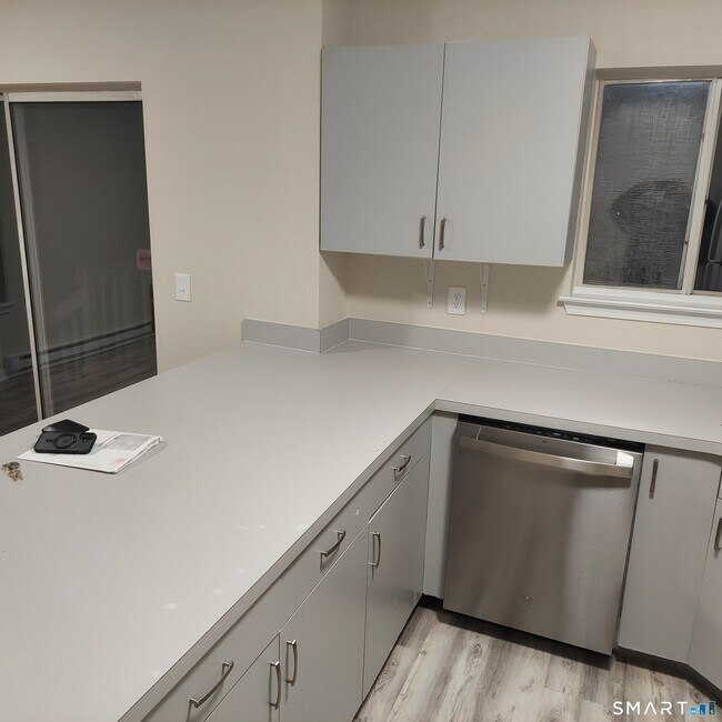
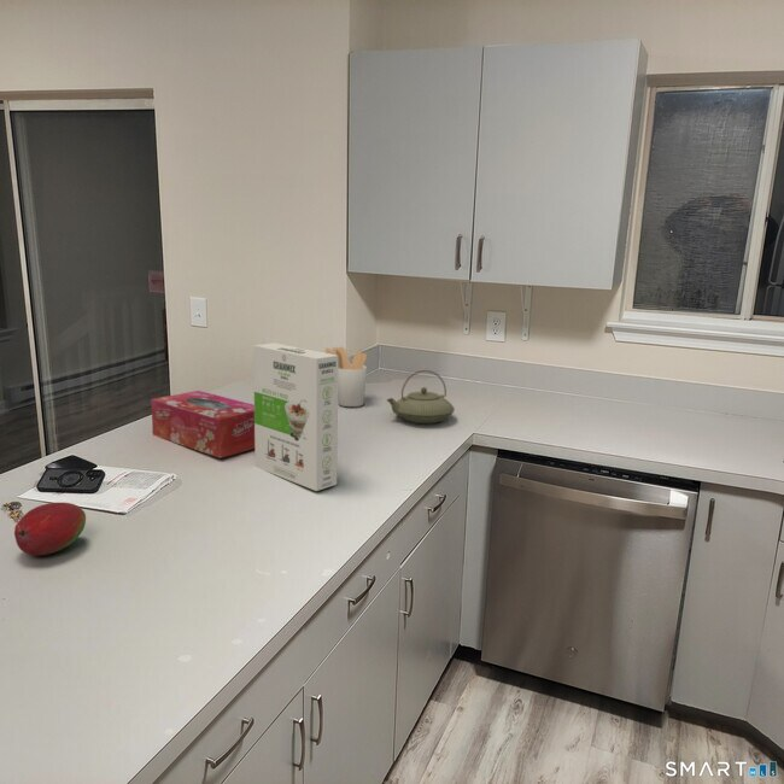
+ teapot [386,369,456,425]
+ fruit [13,501,87,557]
+ tissue box [150,390,256,460]
+ utensil holder [324,346,368,408]
+ cereal box [252,341,339,492]
